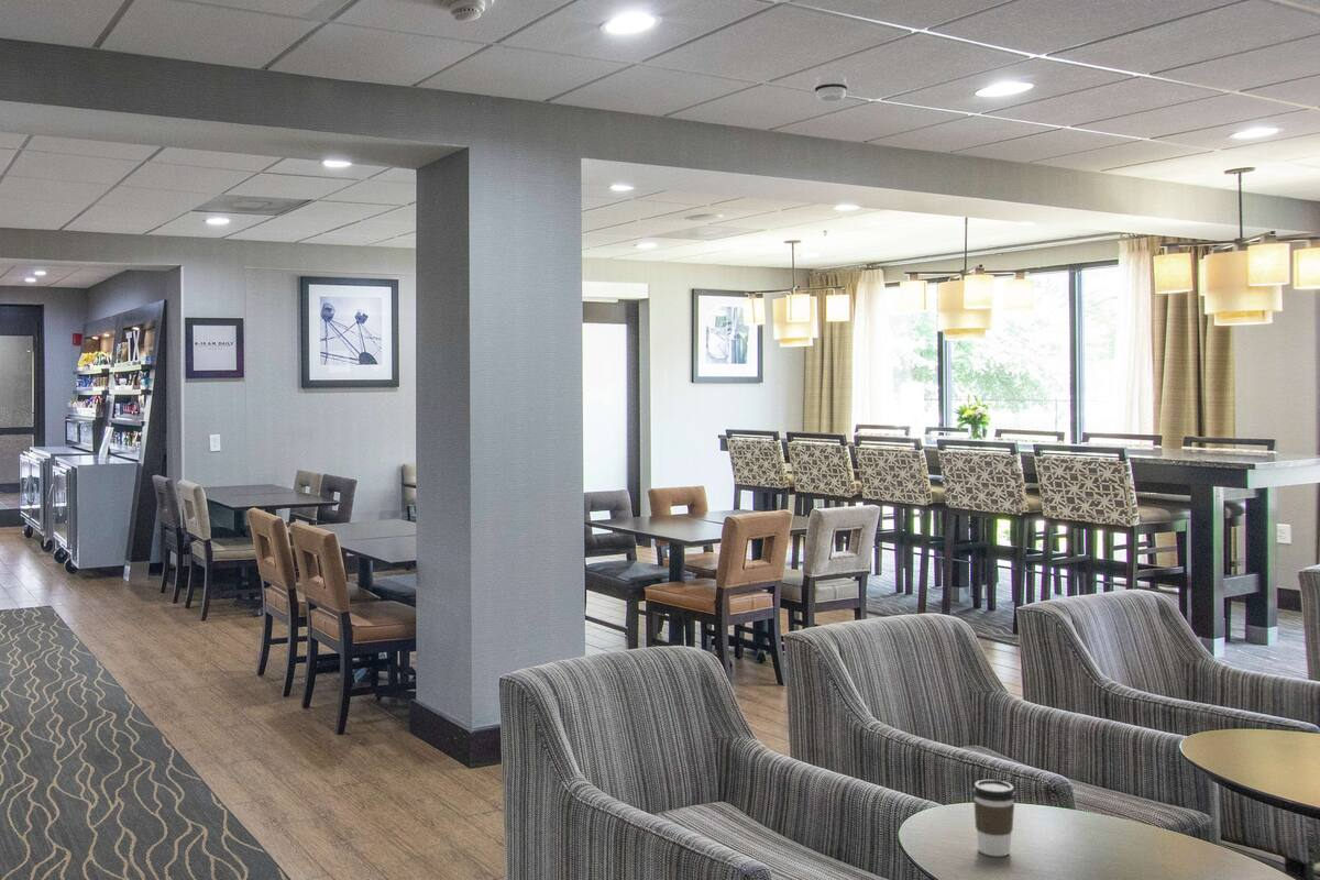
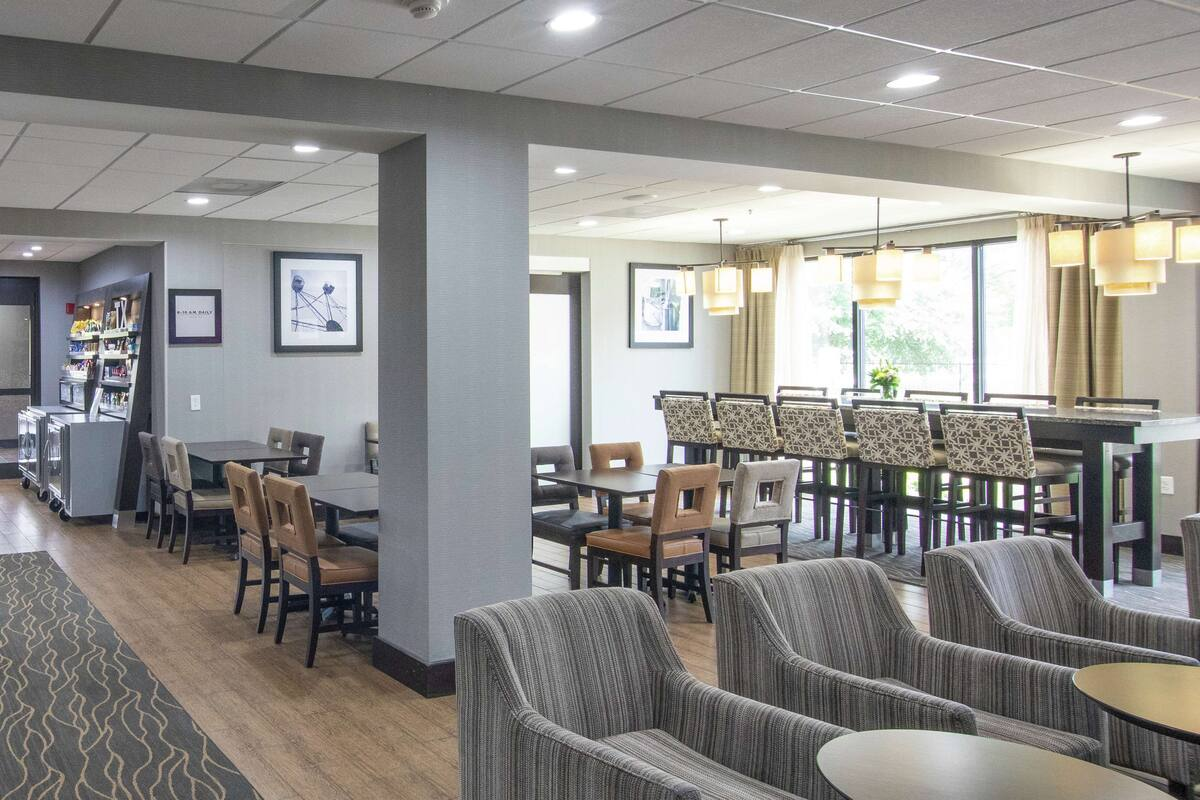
- smoke detector [813,74,849,102]
- coffee cup [971,779,1016,857]
